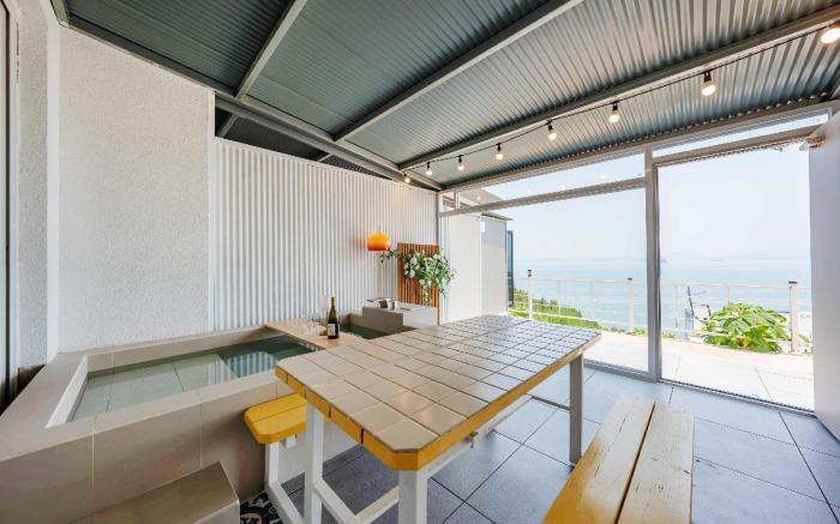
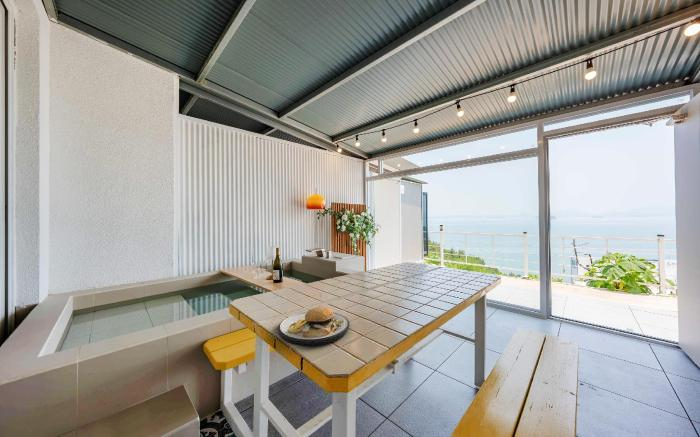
+ plate [277,294,350,347]
